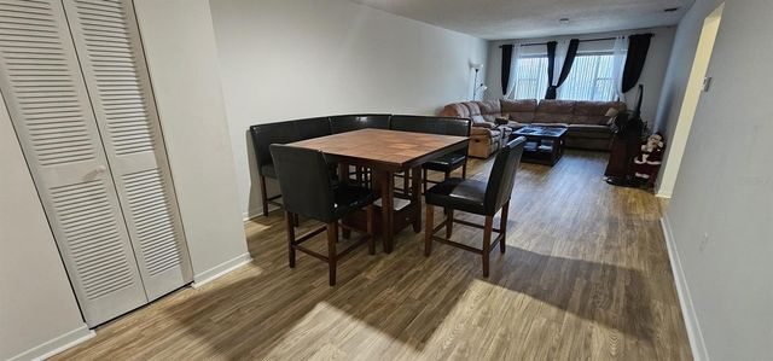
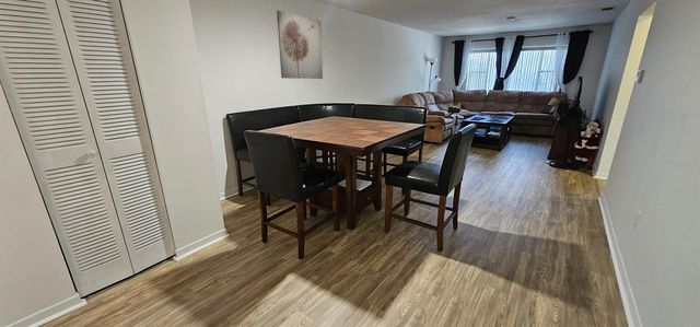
+ wall art [276,10,324,80]
